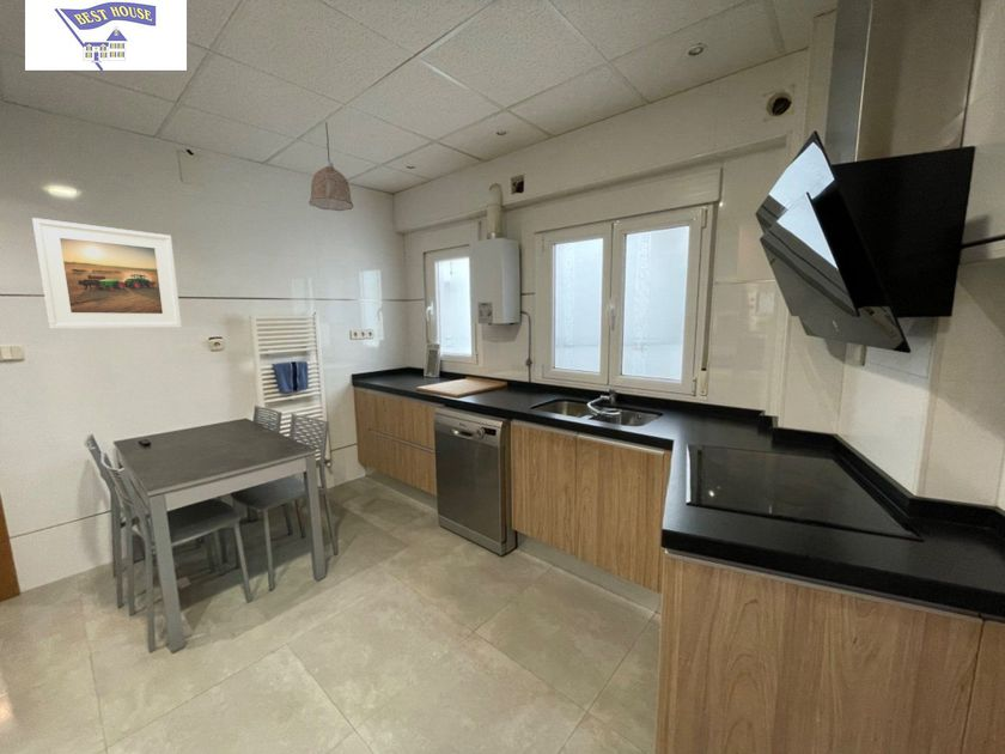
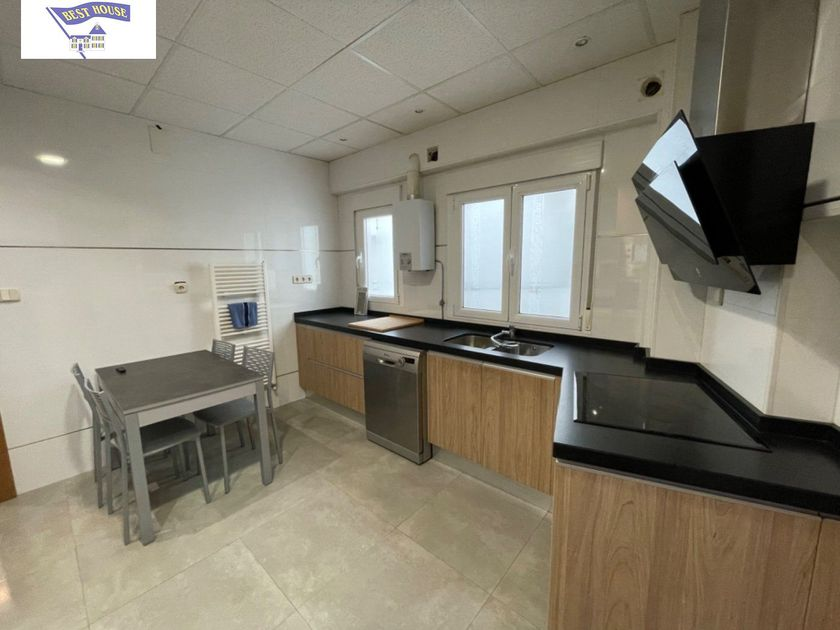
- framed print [31,217,183,330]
- pendant lamp [307,121,355,212]
